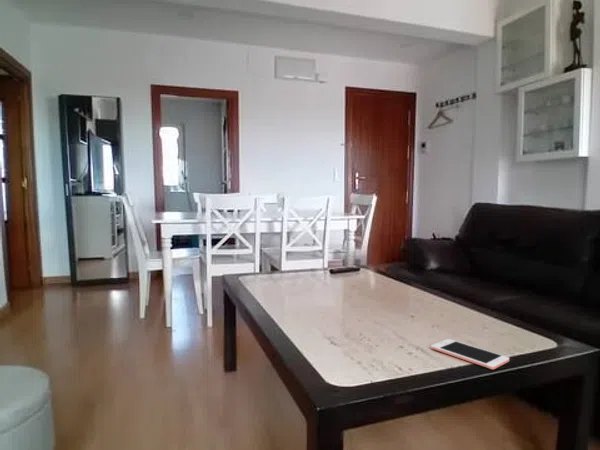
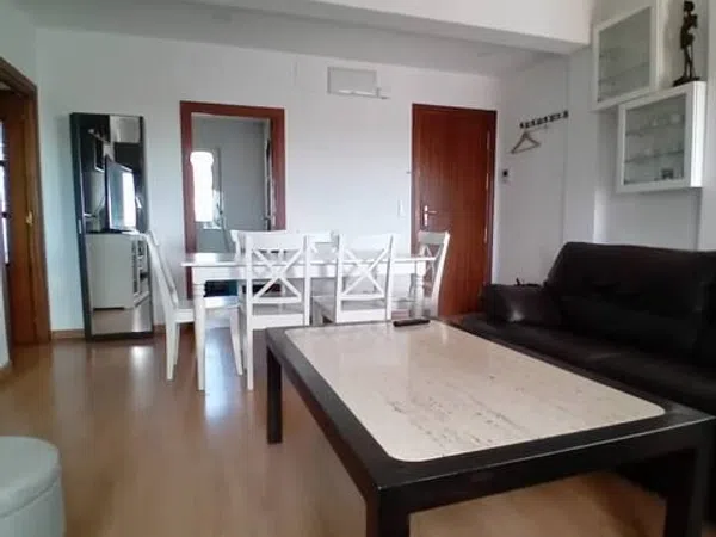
- cell phone [430,338,510,370]
